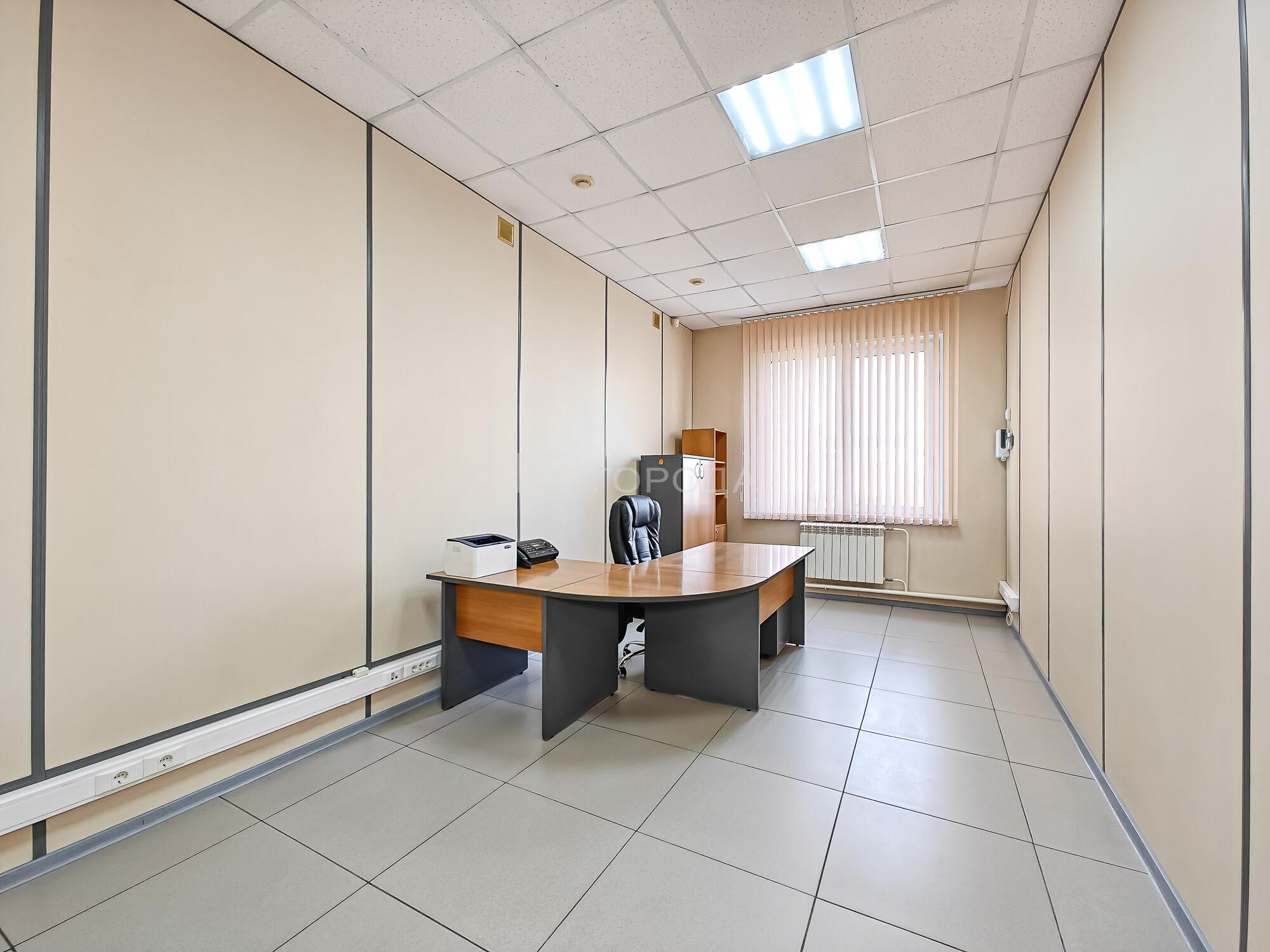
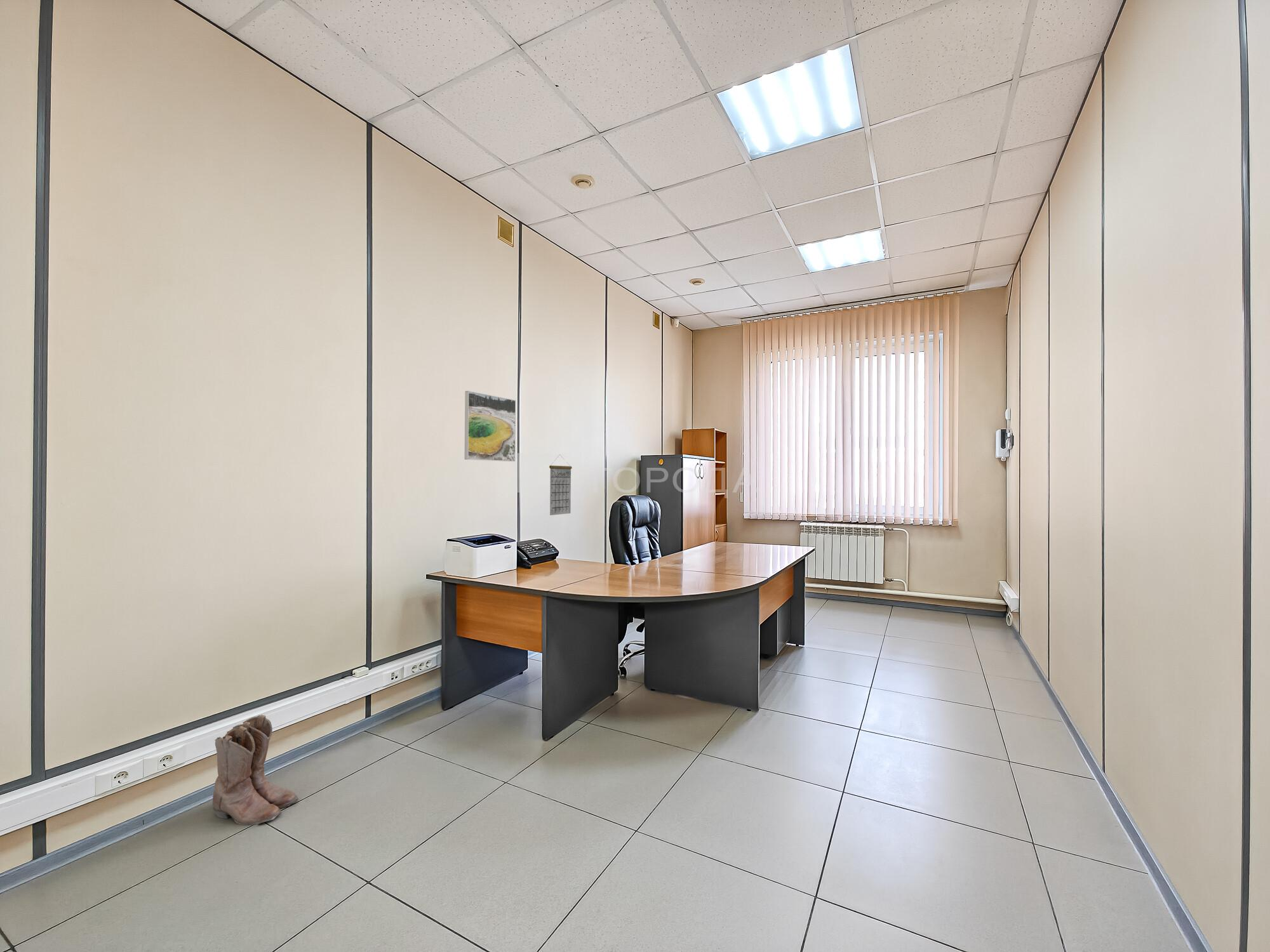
+ boots [212,714,299,826]
+ calendar [549,454,573,516]
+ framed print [464,390,516,462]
